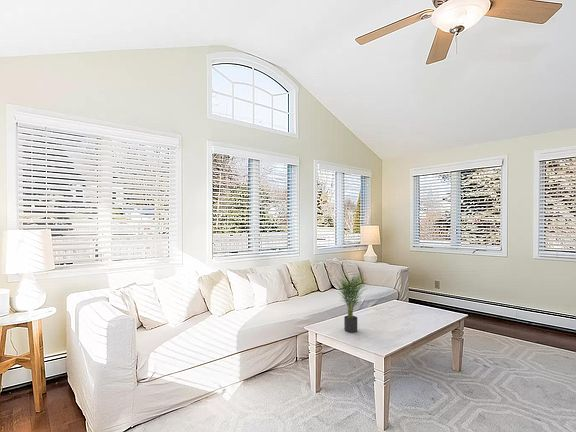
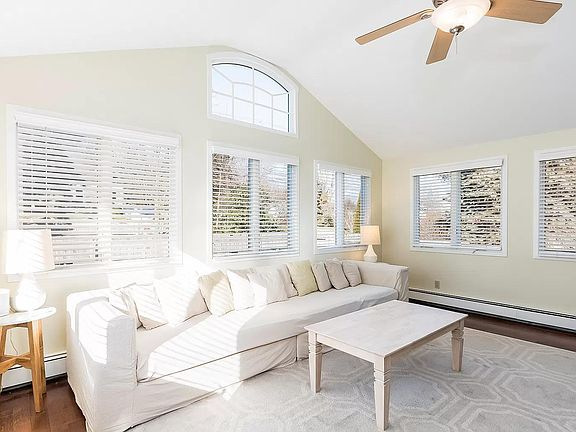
- potted plant [331,267,368,333]
